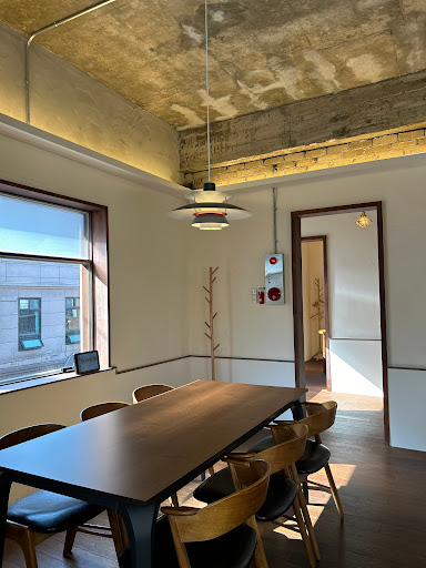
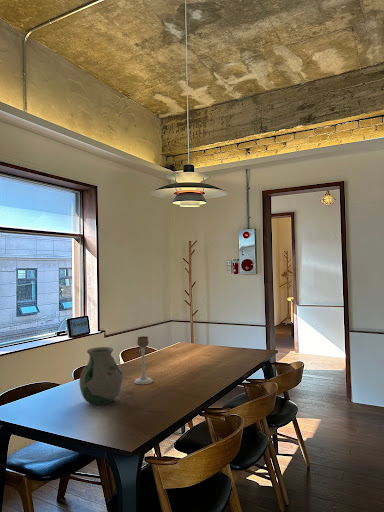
+ vase [78,346,124,406]
+ candle holder [133,335,153,385]
